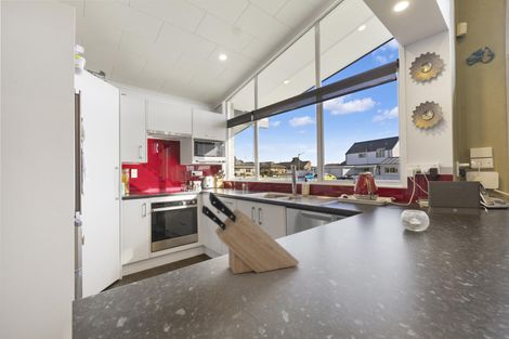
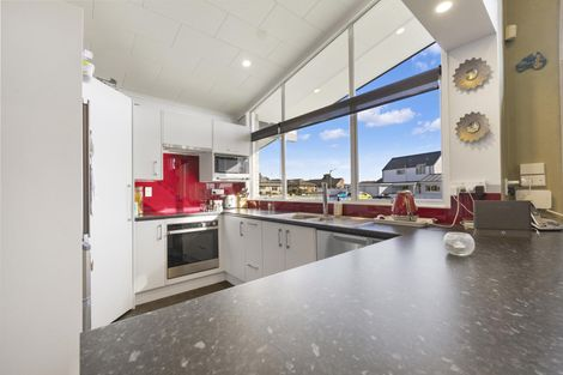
- knife block [200,191,300,275]
